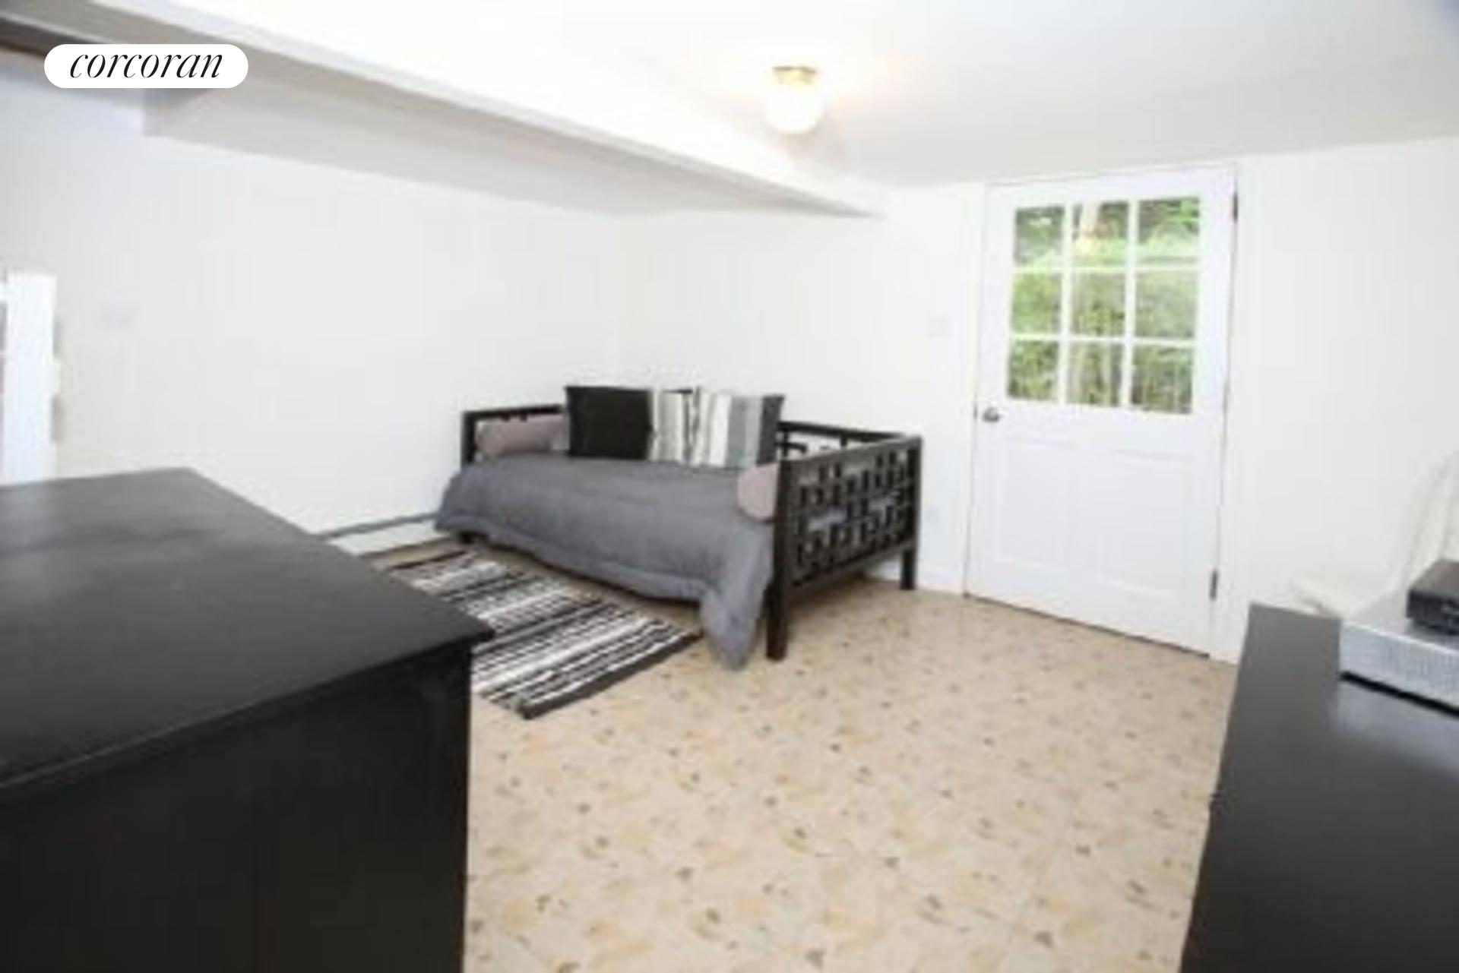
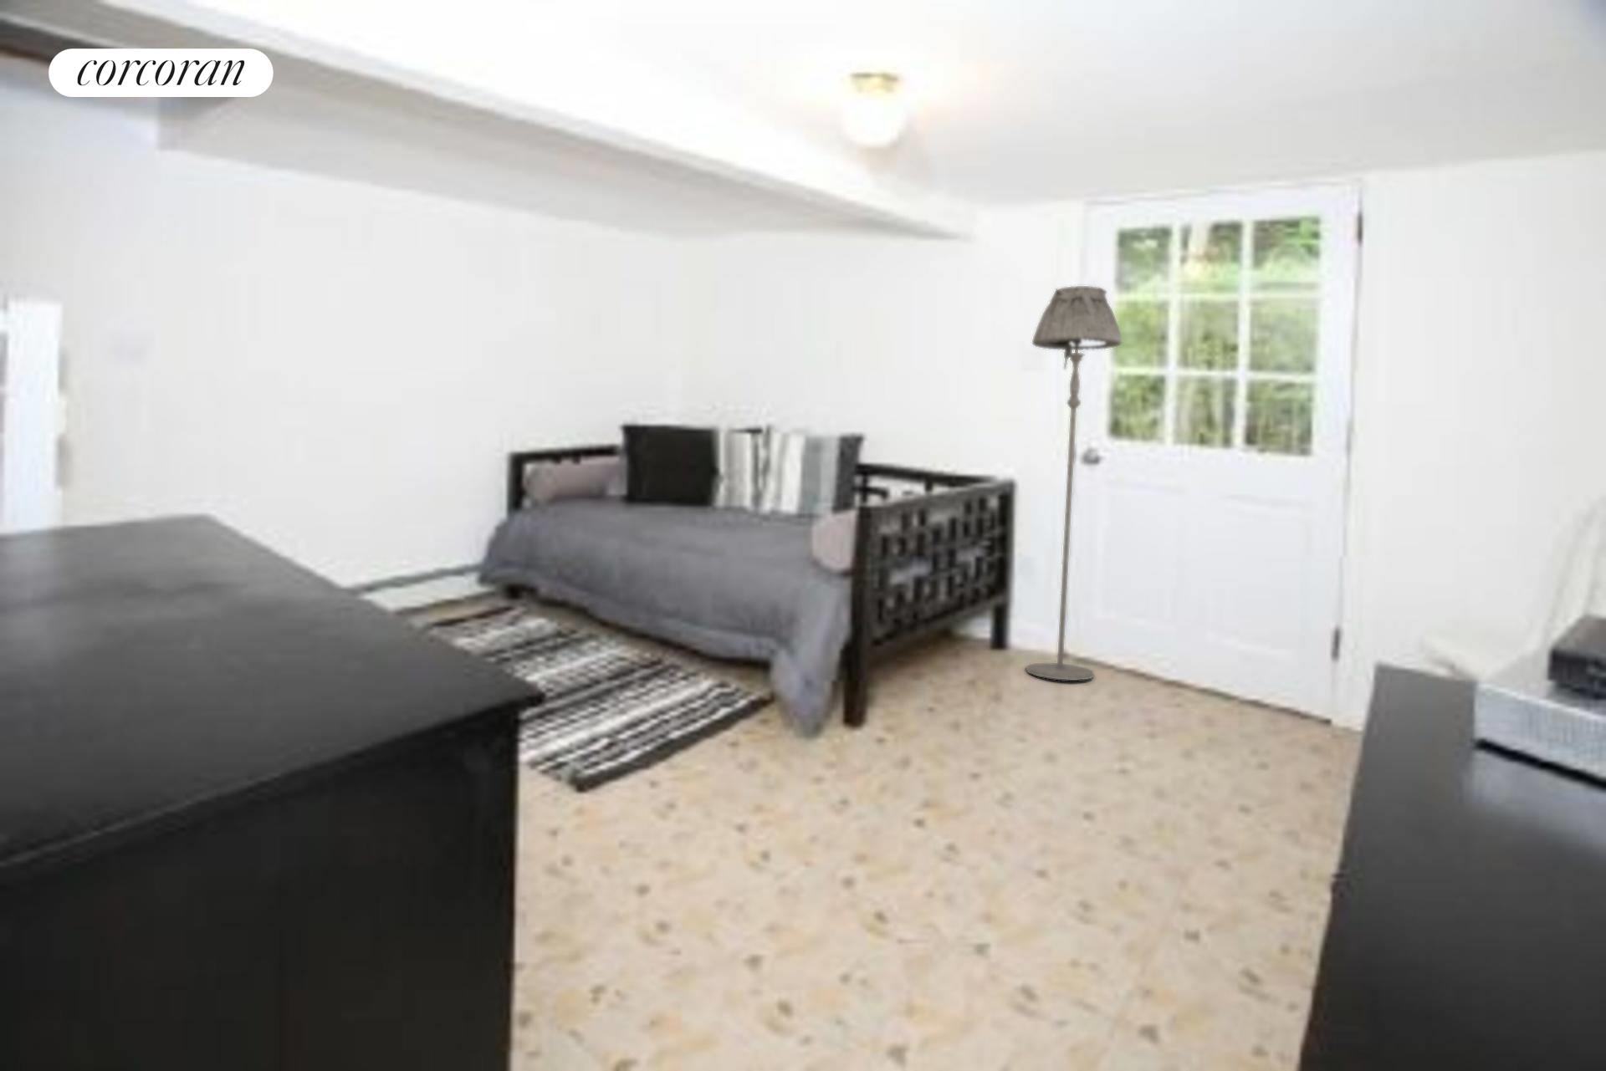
+ floor lamp [1026,286,1123,681]
